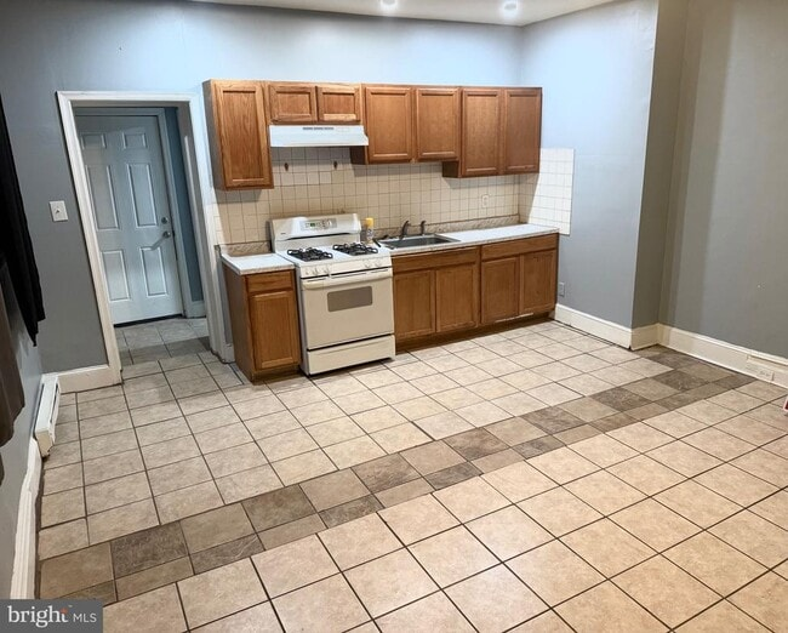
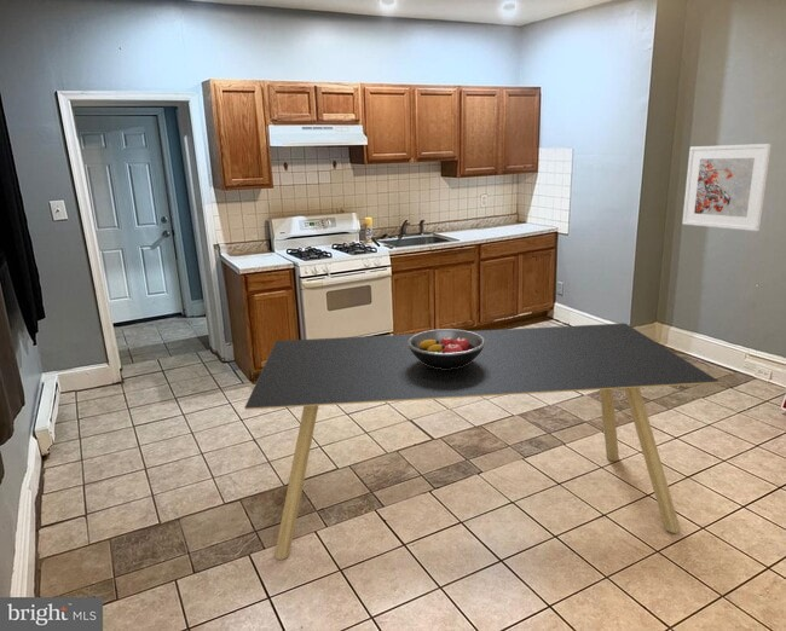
+ fruit bowl [408,328,486,369]
+ dining table [243,323,721,561]
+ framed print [681,143,773,232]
